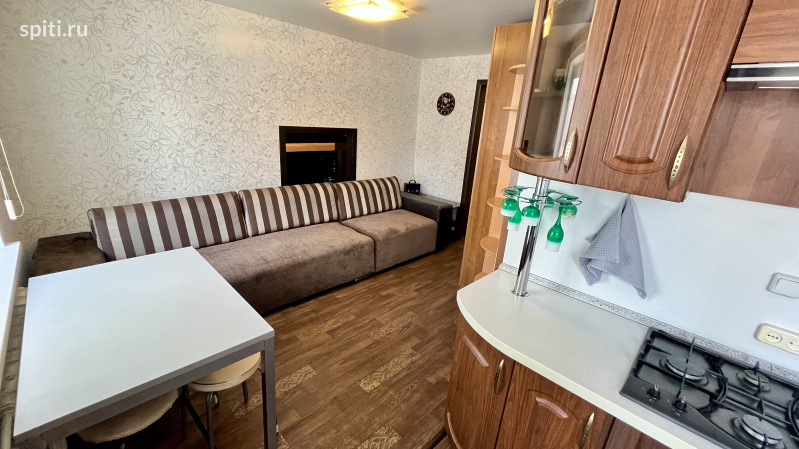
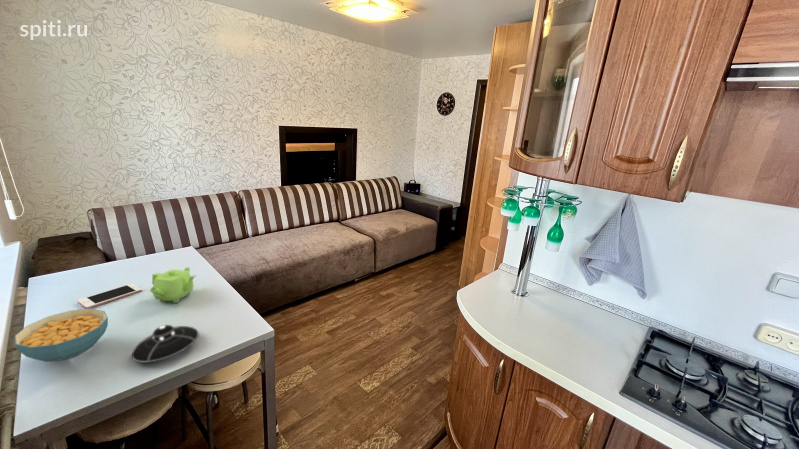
+ cell phone [77,283,143,309]
+ teapot [149,266,197,304]
+ cereal bowl [13,308,109,363]
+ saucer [131,324,200,364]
